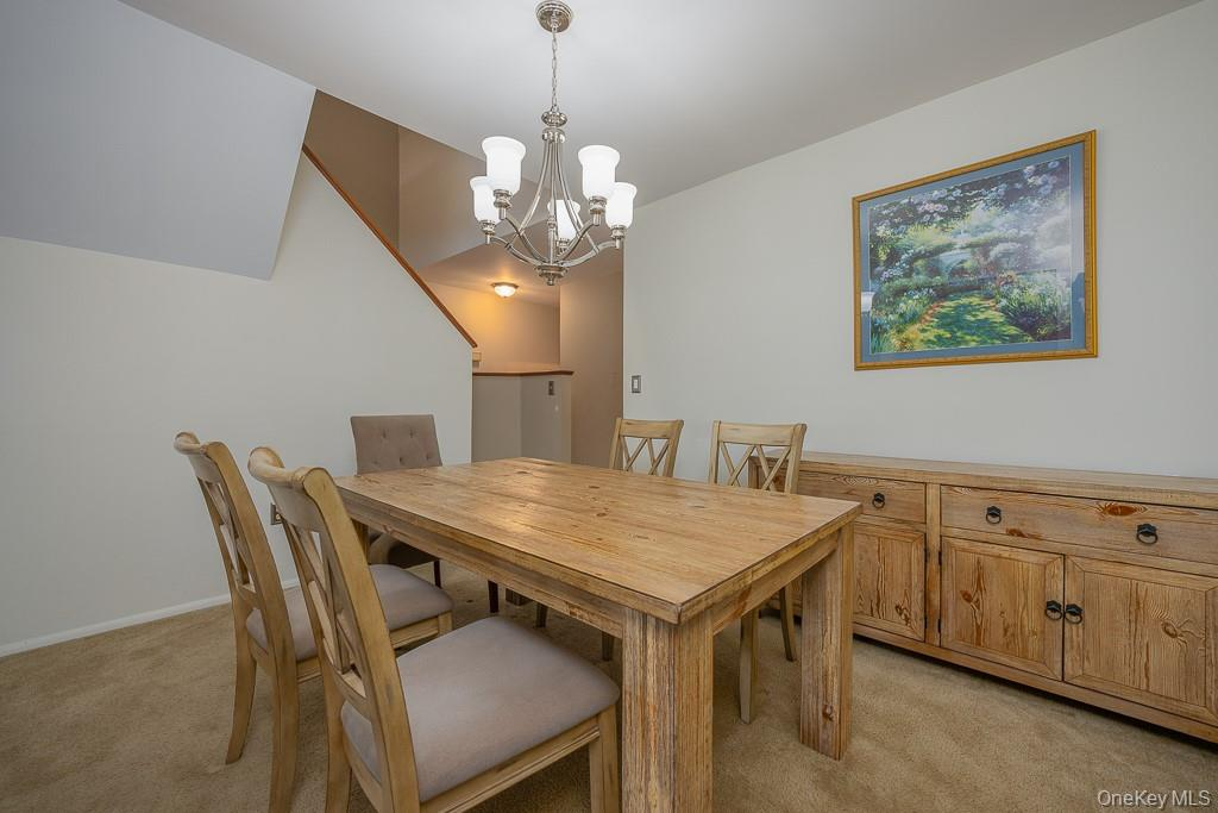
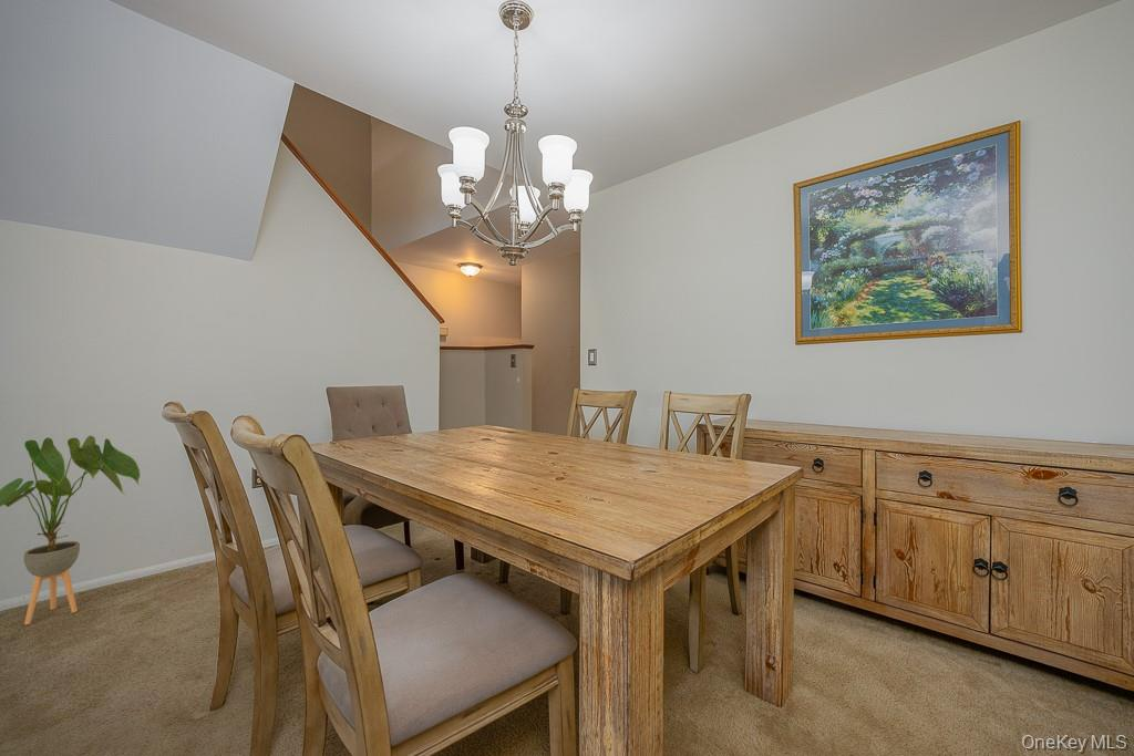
+ house plant [0,435,141,625]
